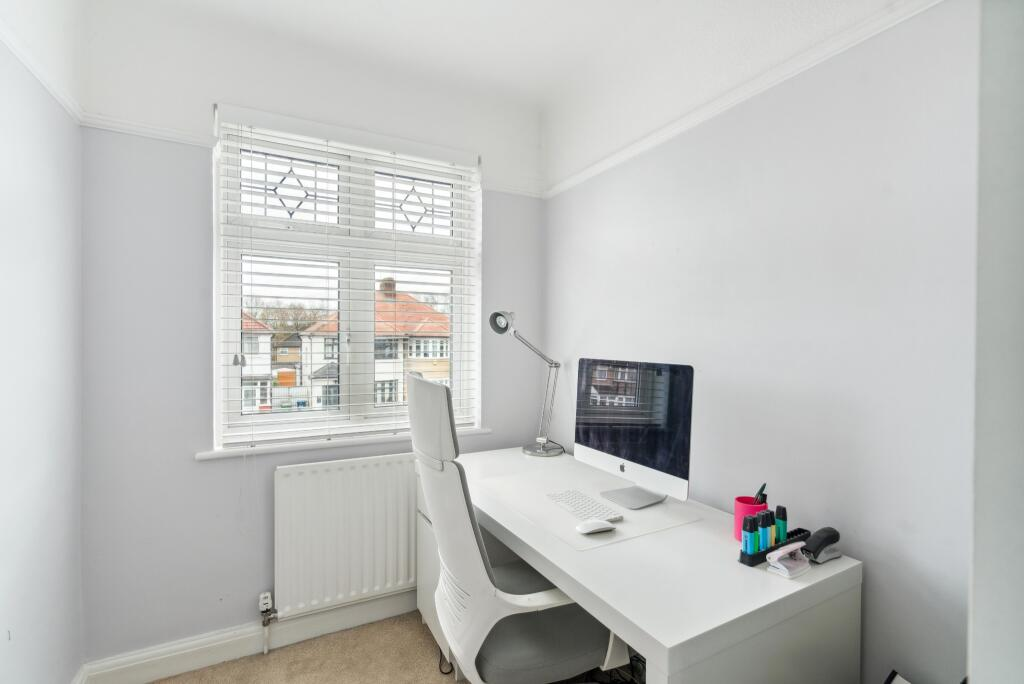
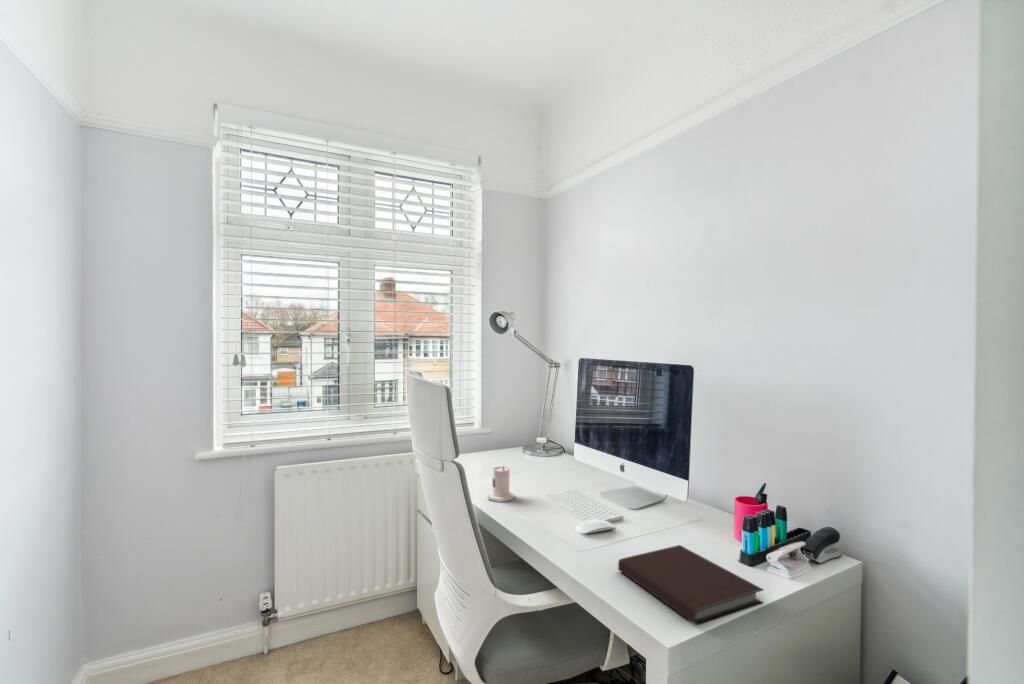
+ notebook [617,544,765,626]
+ candle [487,465,514,503]
